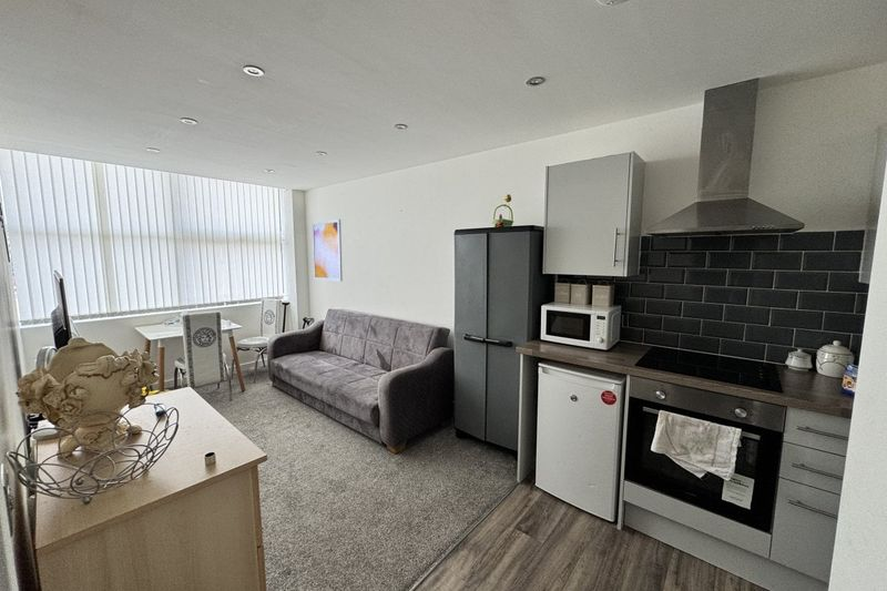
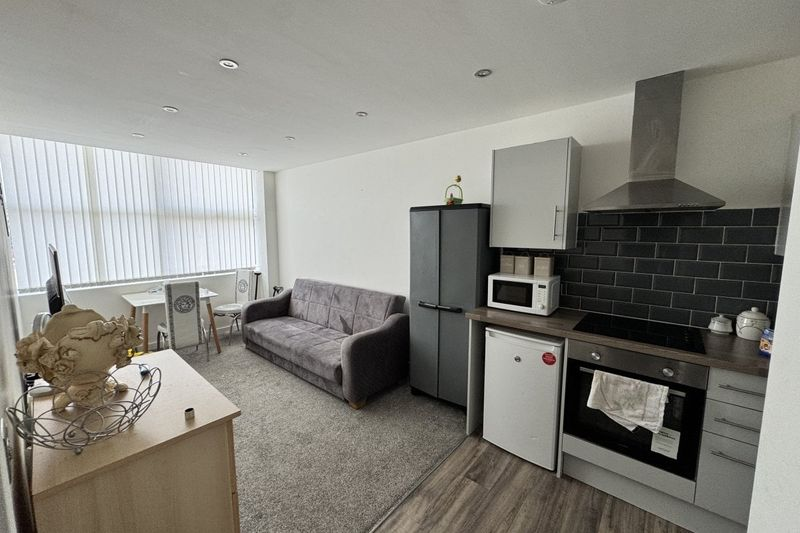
- wall art [310,218,344,283]
